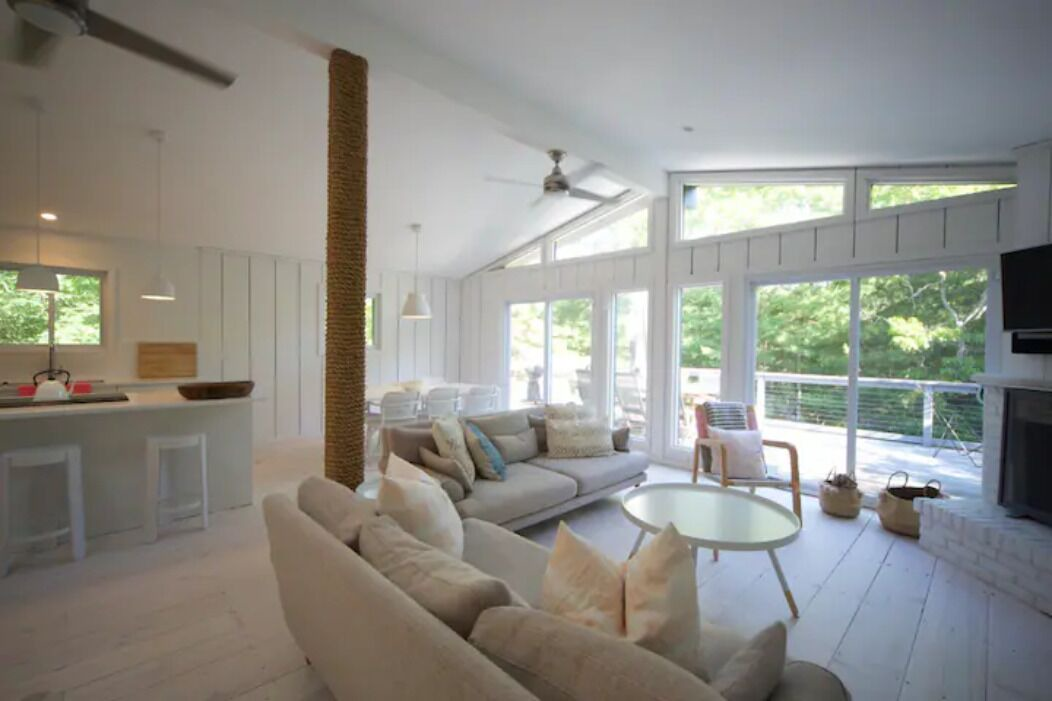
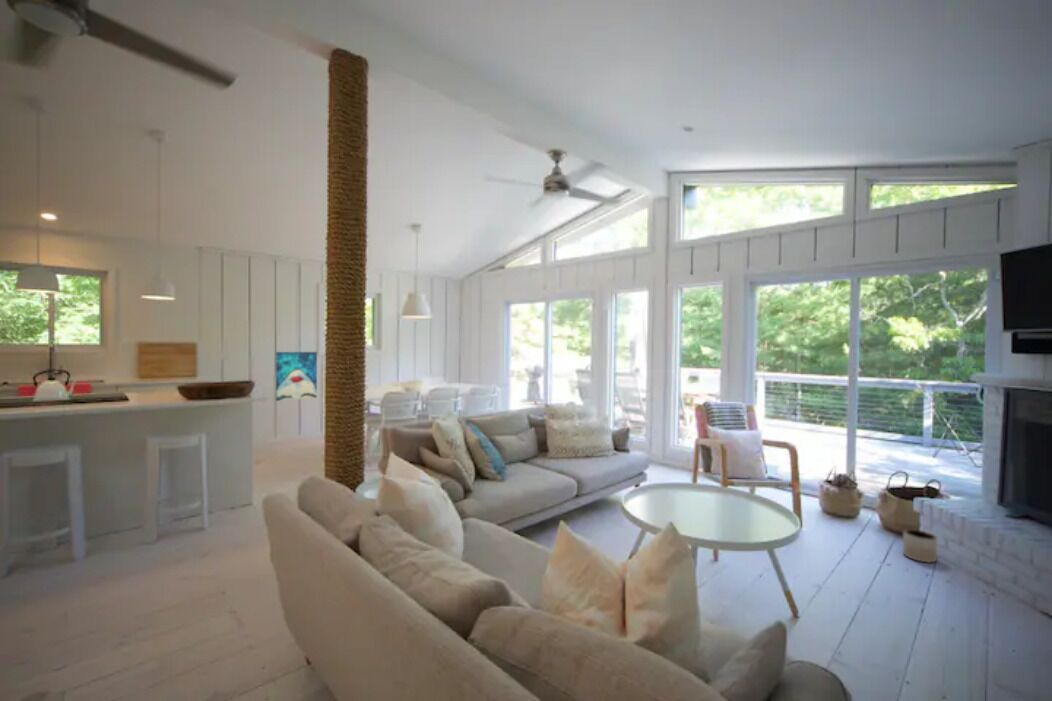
+ wall art [275,351,318,402]
+ planter [902,528,938,564]
